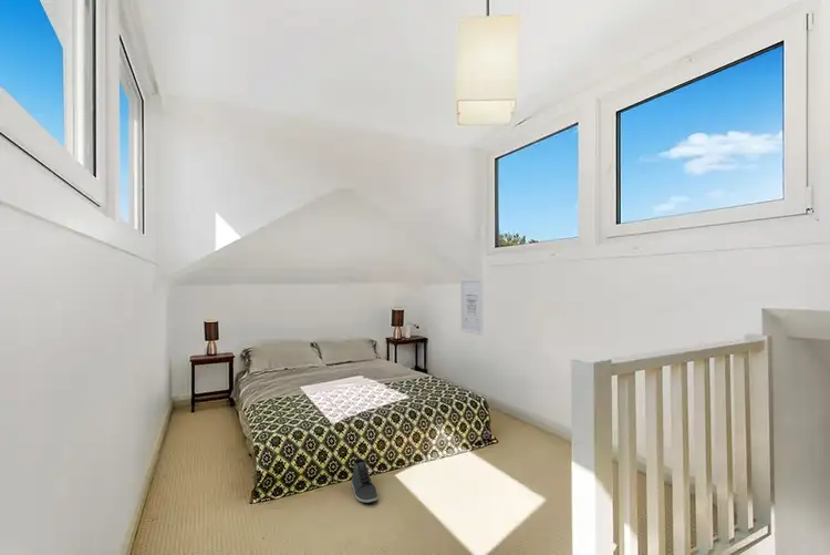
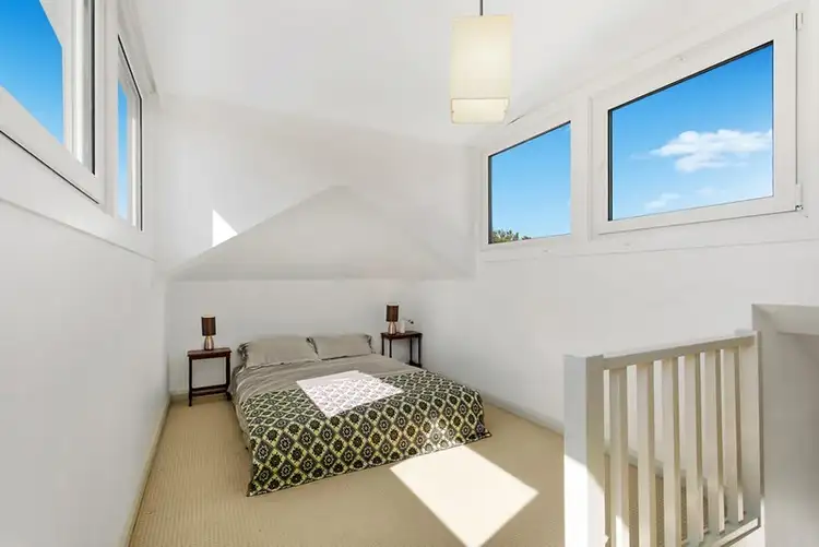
- wall art [459,277,485,337]
- sneaker [351,458,378,504]
